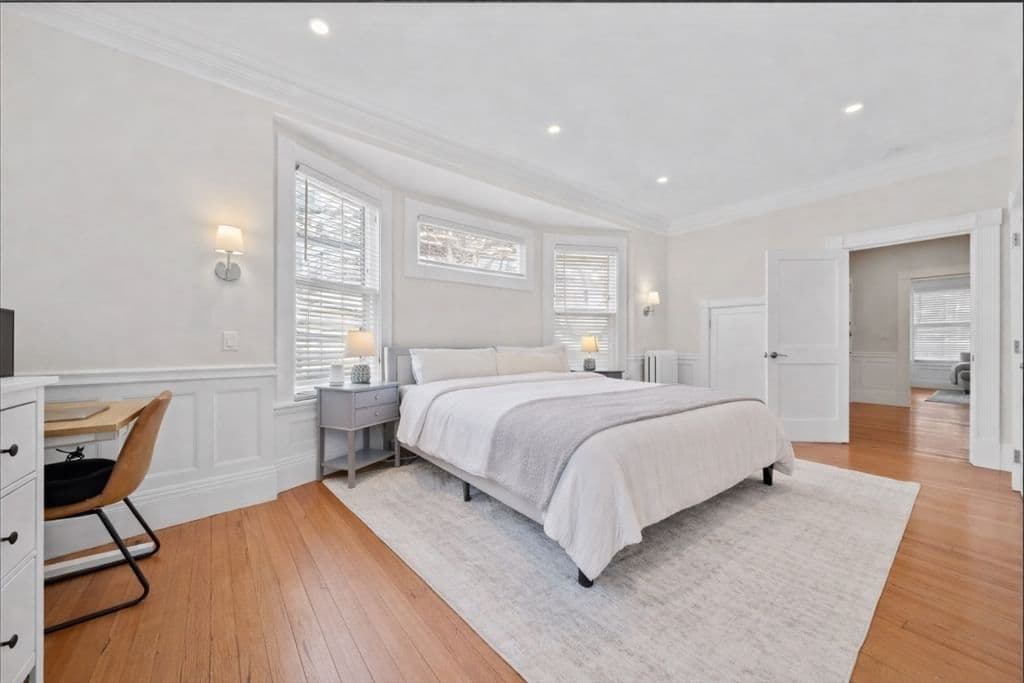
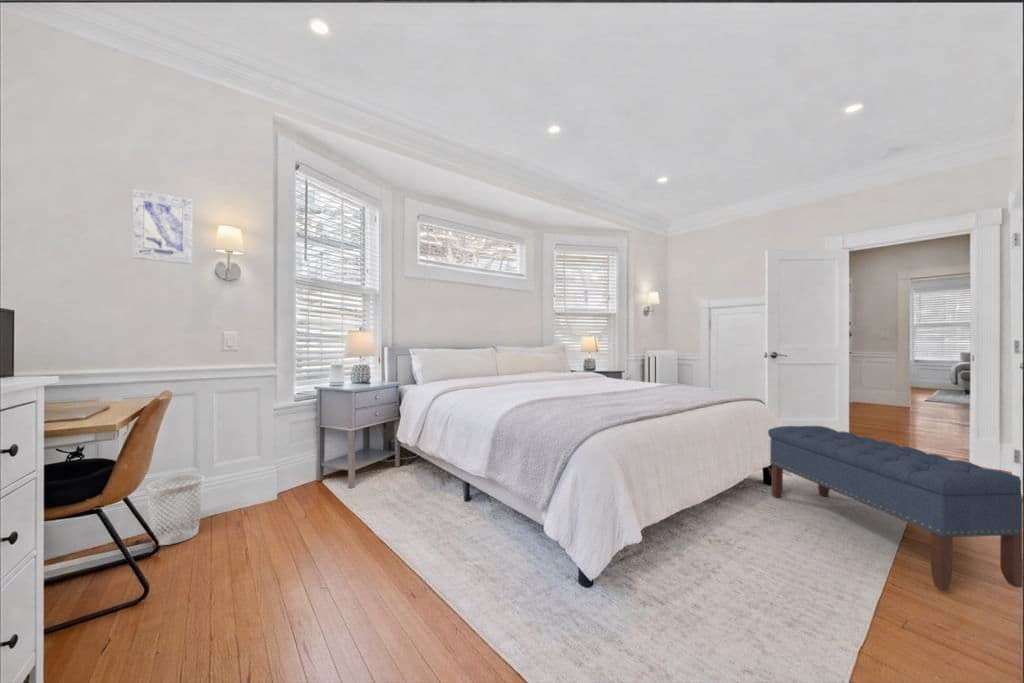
+ wall art [132,188,193,265]
+ bench [767,425,1024,592]
+ wastebasket [145,473,205,546]
